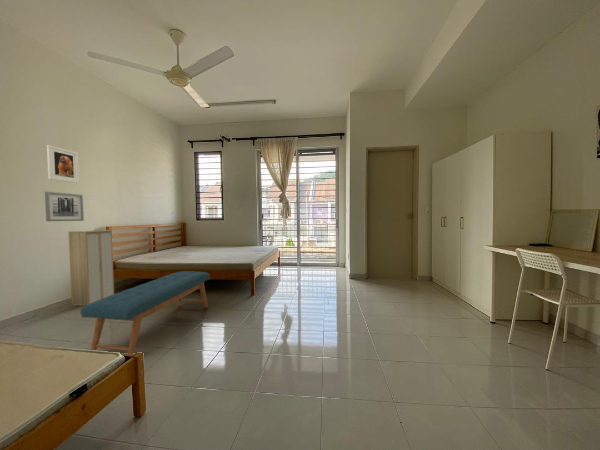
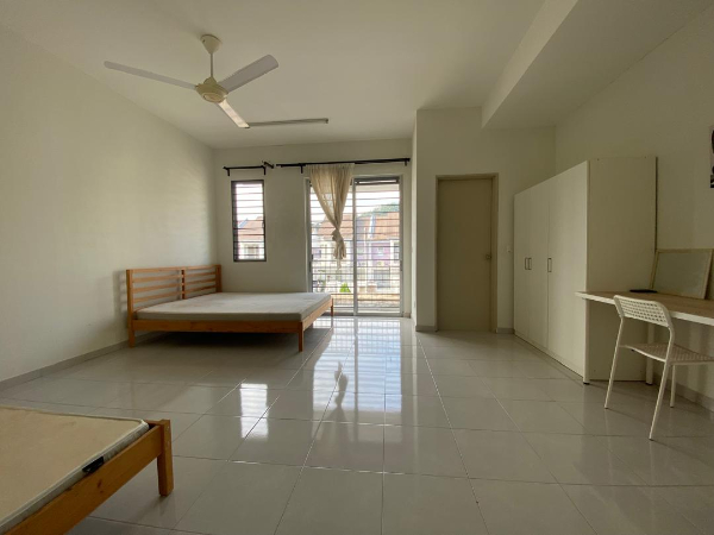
- cabinet [67,229,115,306]
- wall art [44,190,85,222]
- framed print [46,144,80,184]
- bench [80,270,211,355]
